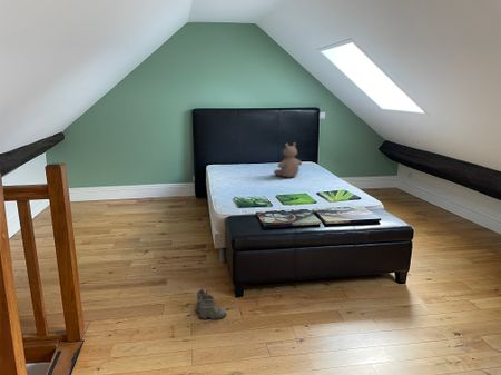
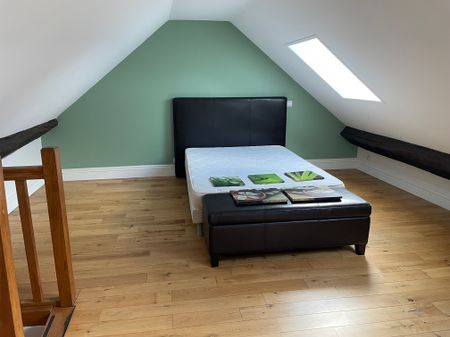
- bear [273,141,303,178]
- boots [195,287,227,323]
